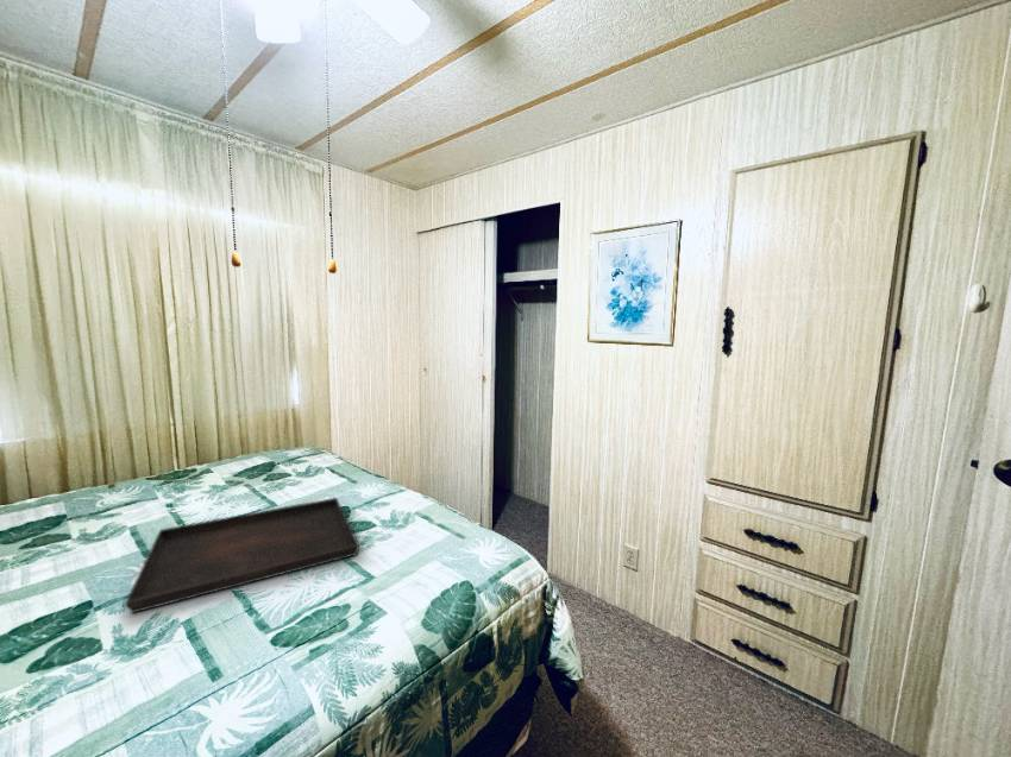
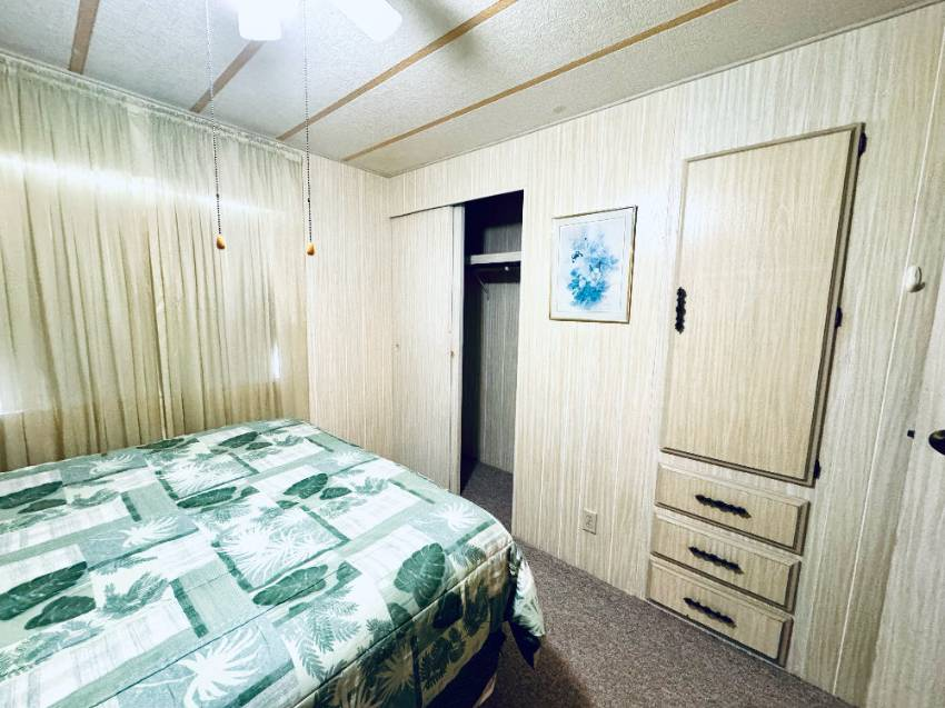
- serving tray [124,497,360,614]
